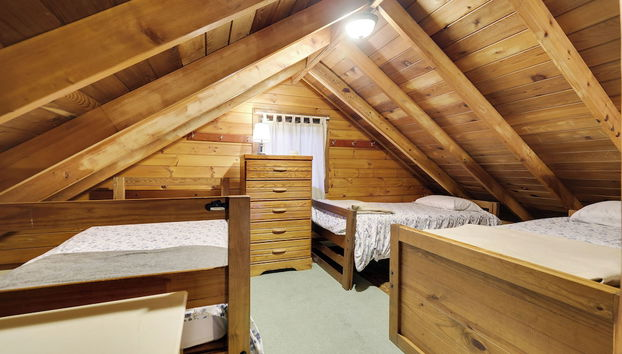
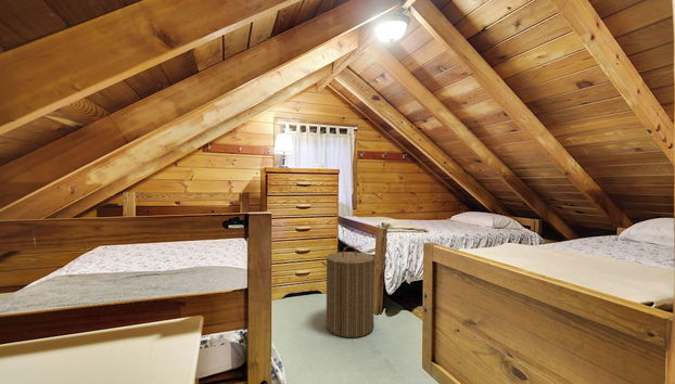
+ laundry hamper [320,244,379,338]
